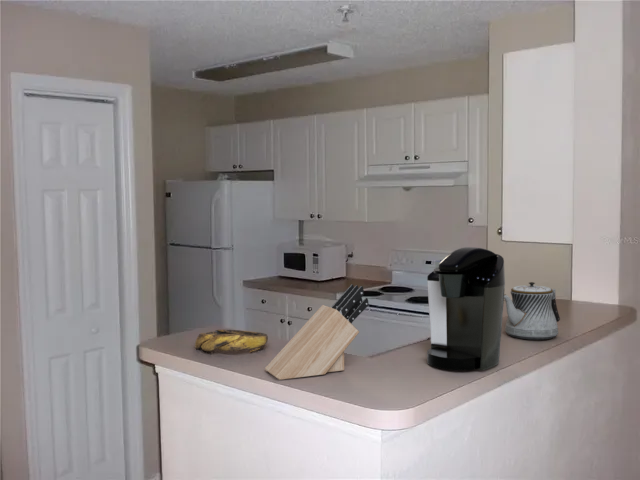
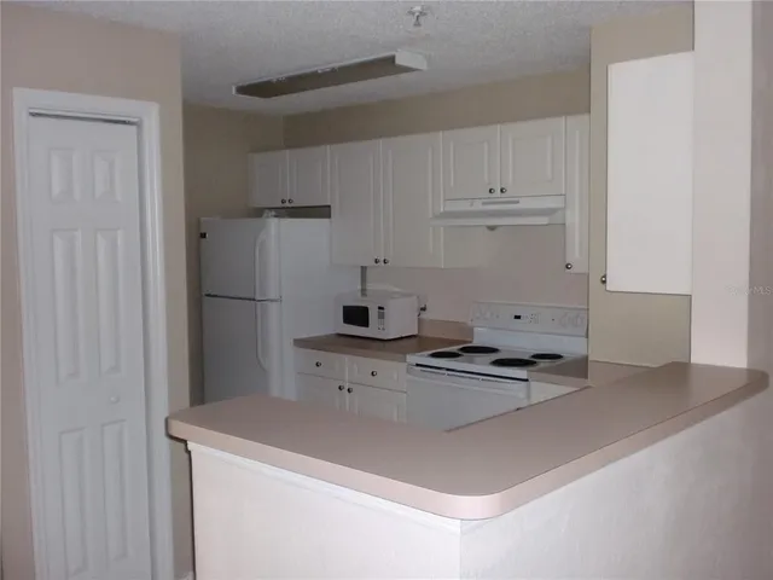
- knife block [264,284,369,381]
- teapot [504,281,561,341]
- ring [194,329,269,353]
- coffee maker [426,246,506,371]
